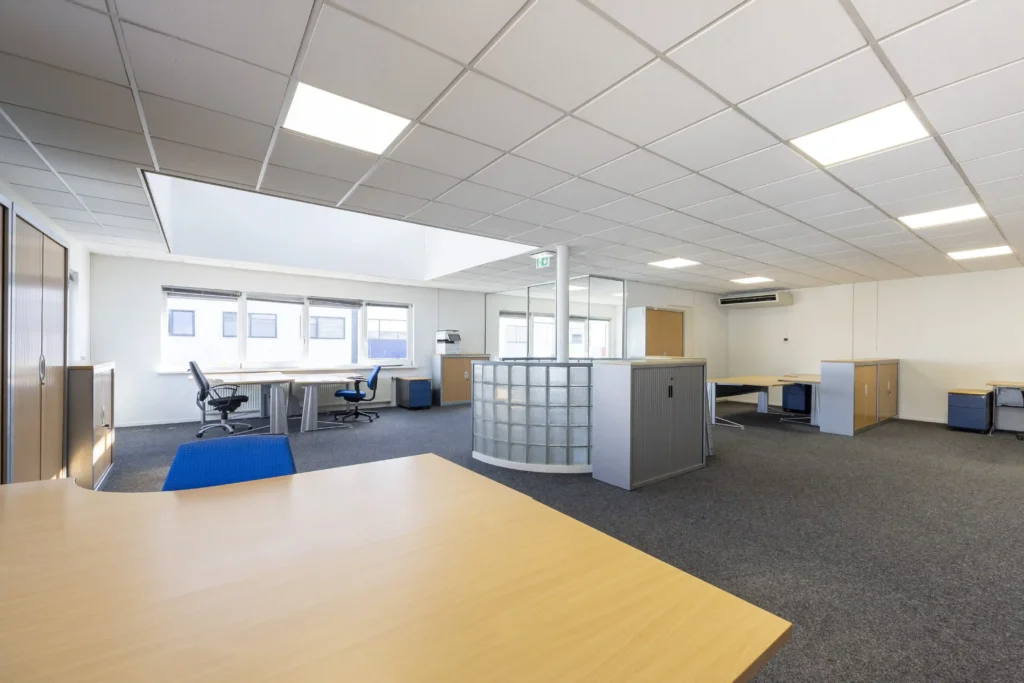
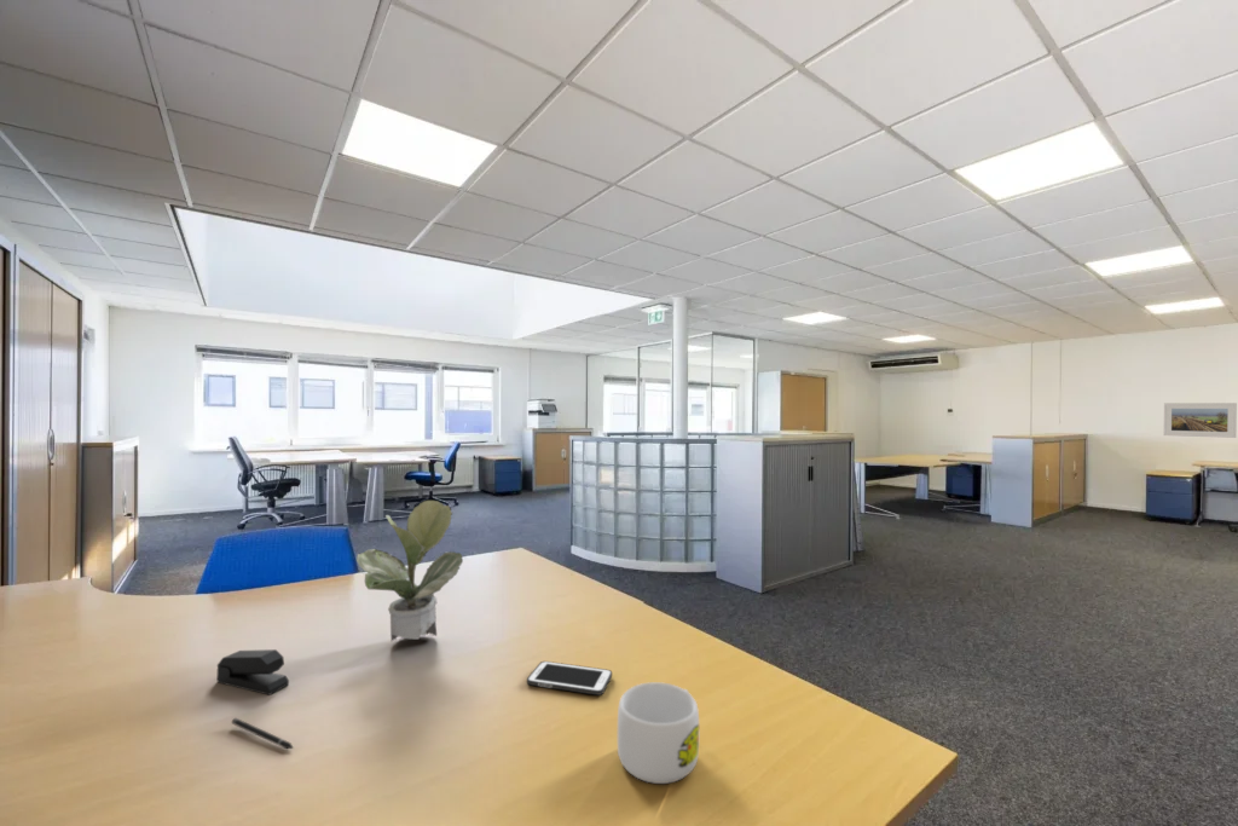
+ potted plant [355,499,464,643]
+ cell phone [526,660,613,697]
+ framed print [1163,402,1238,439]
+ pen [231,717,295,750]
+ stapler [216,648,290,697]
+ mug [617,681,700,785]
